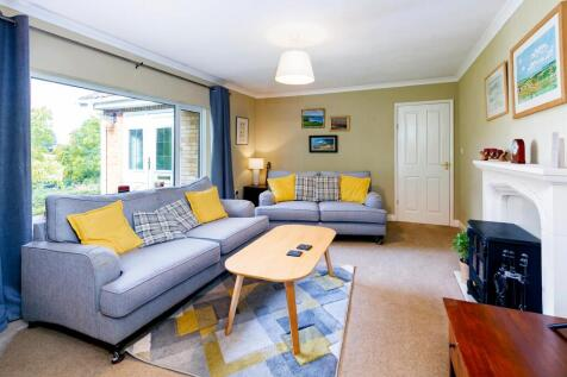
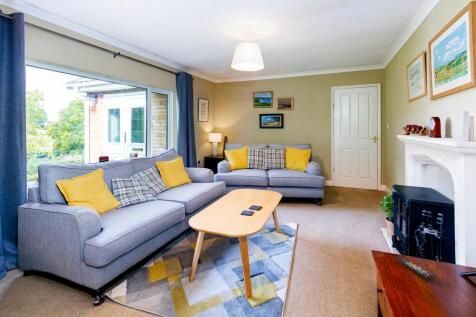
+ remote control [395,256,436,280]
